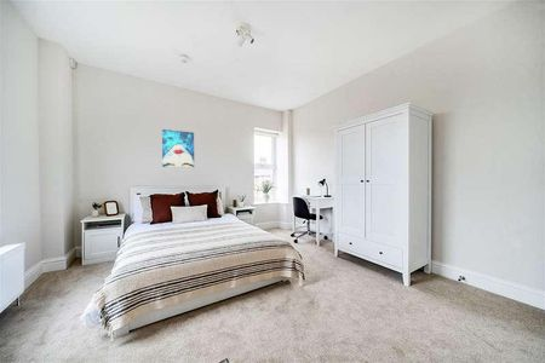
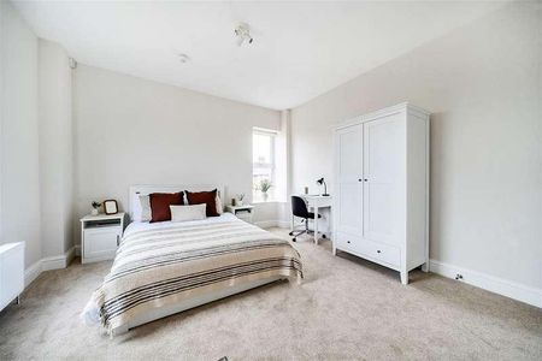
- wall art [161,128,195,168]
